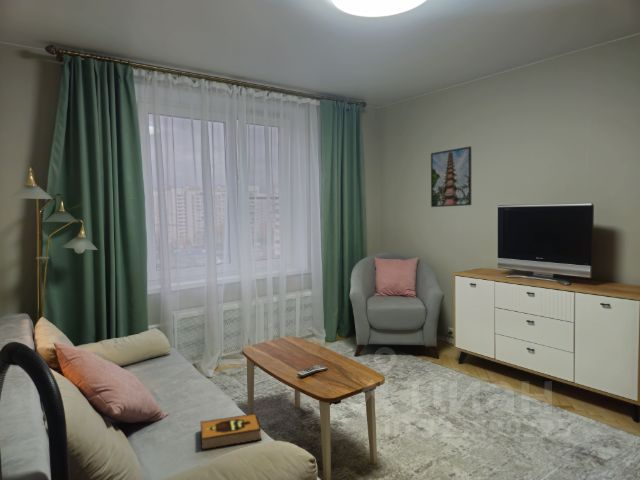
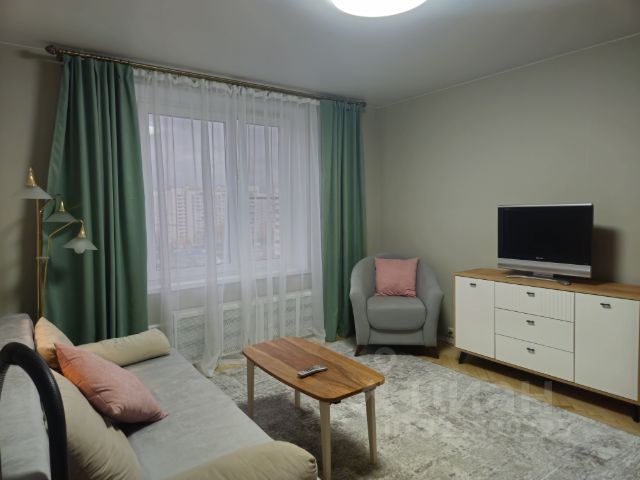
- hardback book [200,412,263,451]
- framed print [430,146,472,208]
